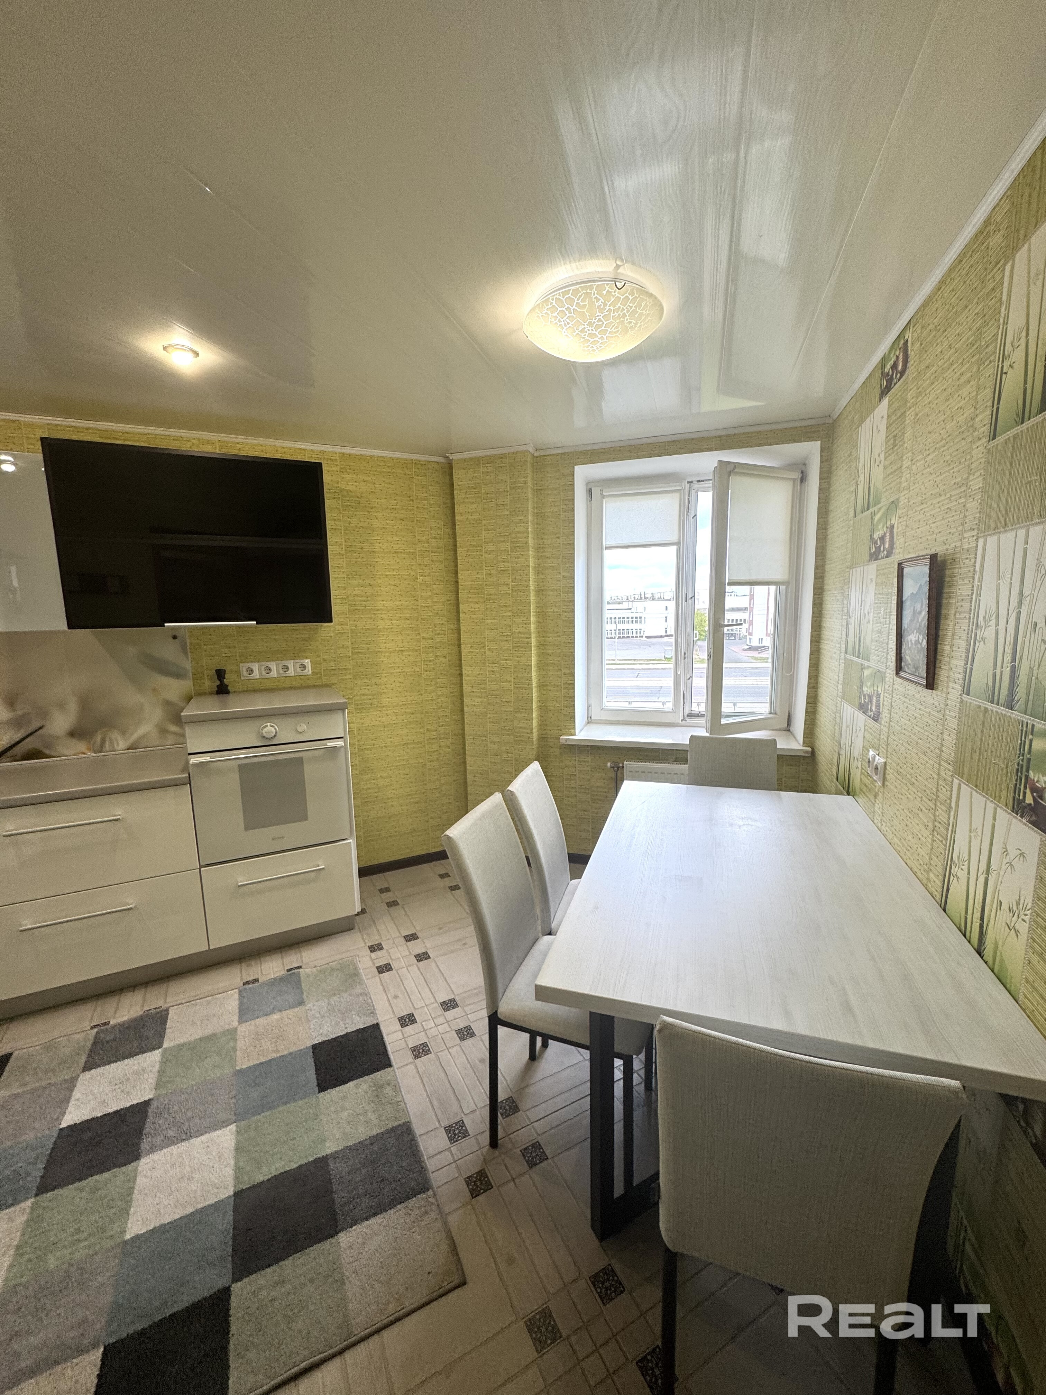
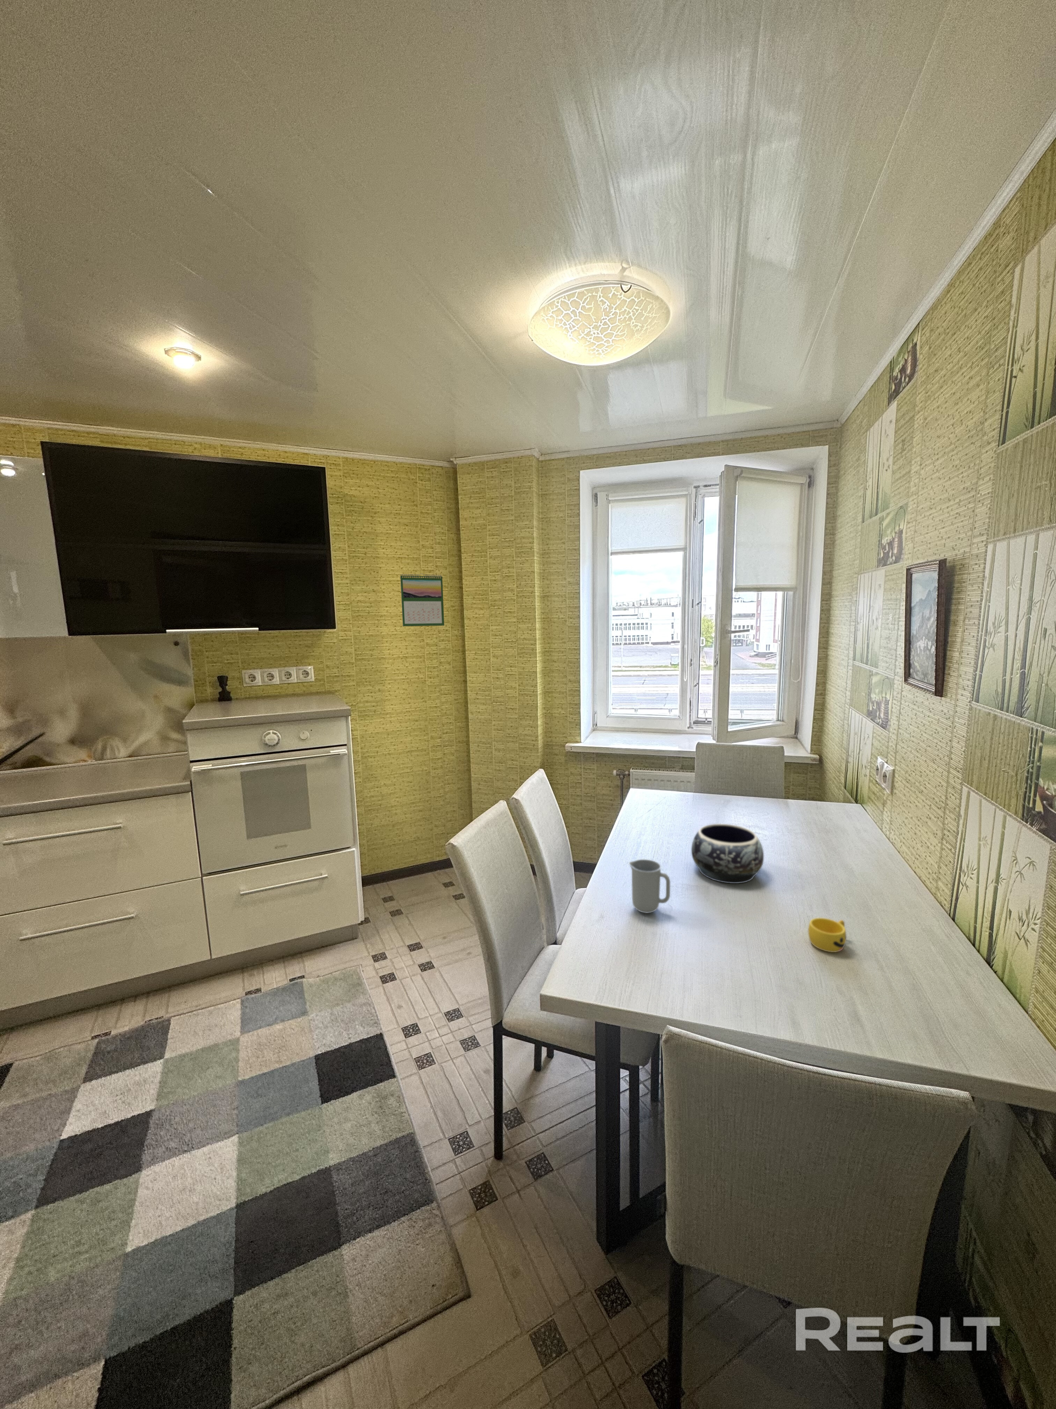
+ decorative bowl [691,823,764,884]
+ calendar [399,574,445,627]
+ cup [808,918,846,953]
+ cup [627,859,670,913]
